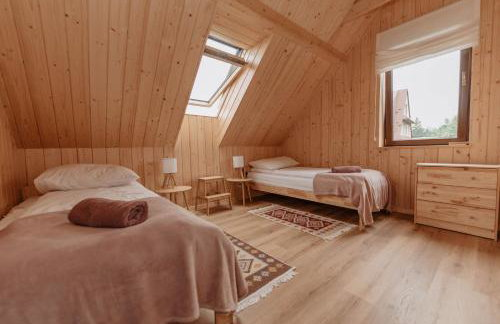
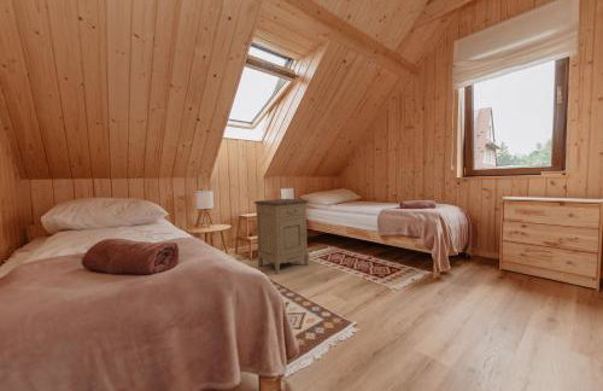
+ nightstand [253,198,310,275]
